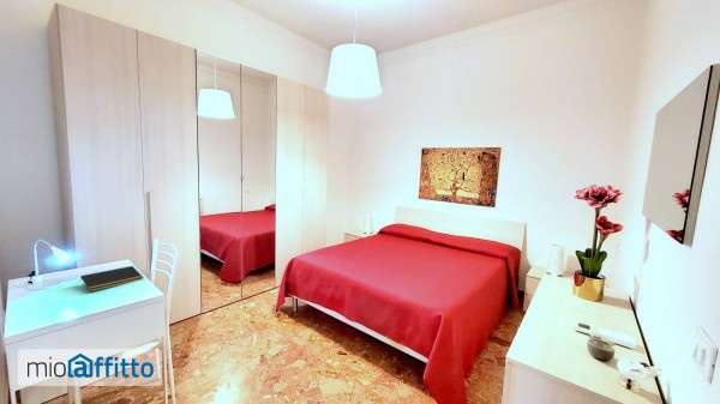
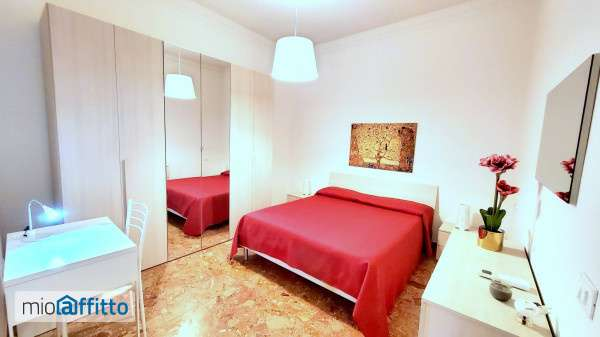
- notepad [79,265,144,293]
